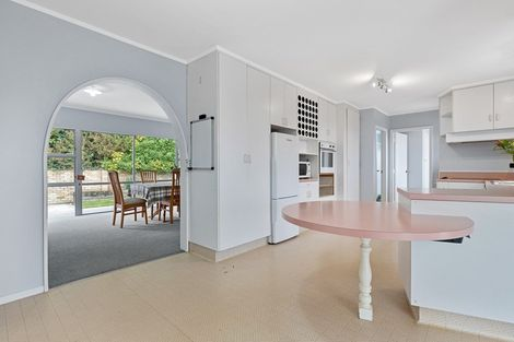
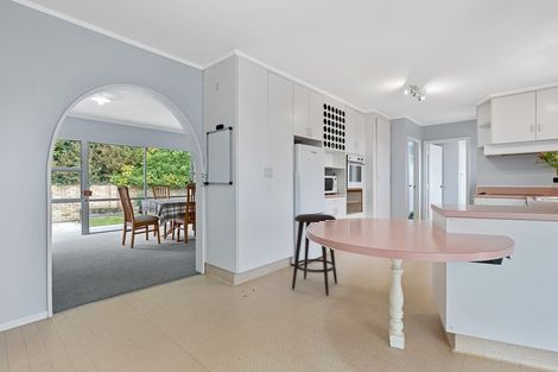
+ stool [291,213,338,297]
